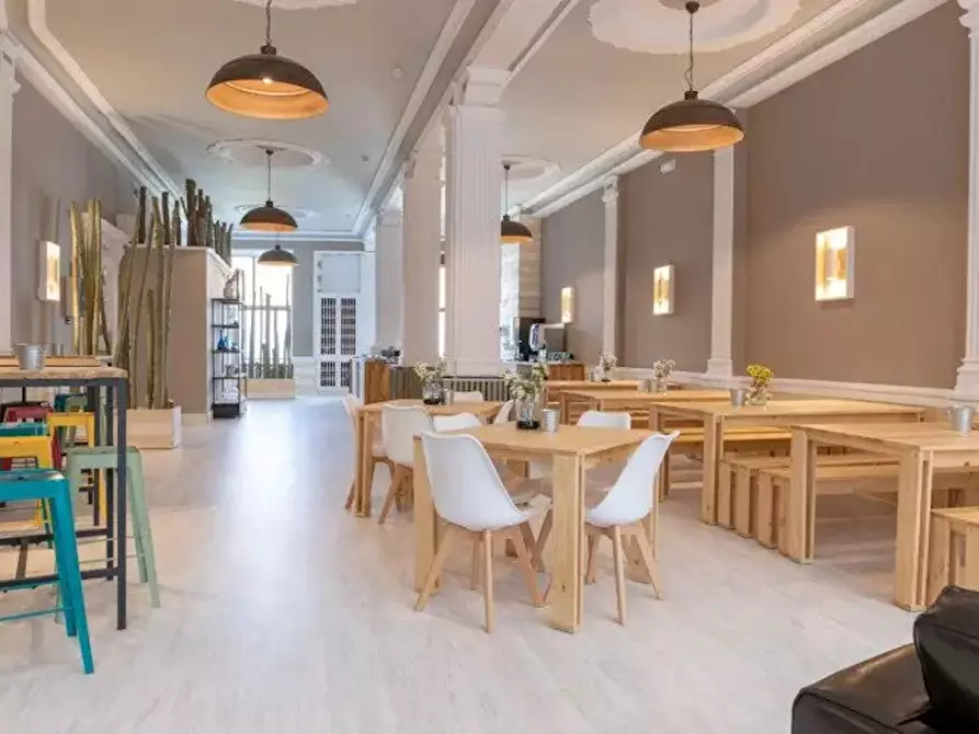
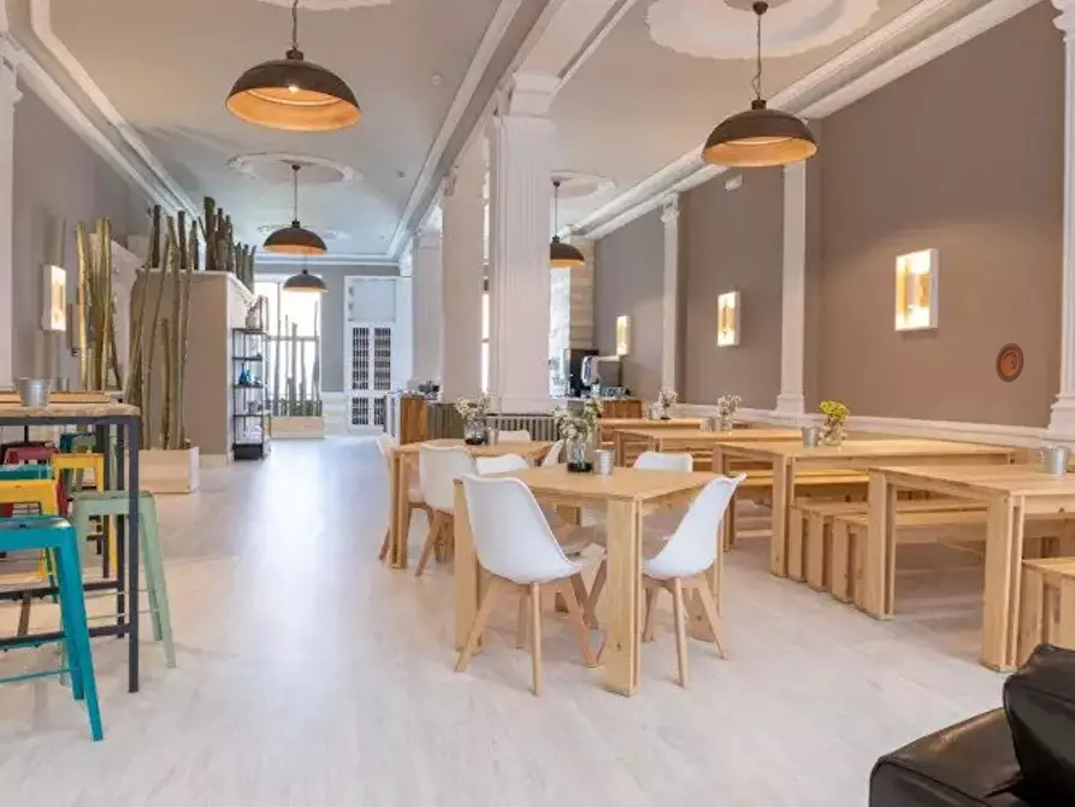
+ decorative plate [994,342,1024,383]
